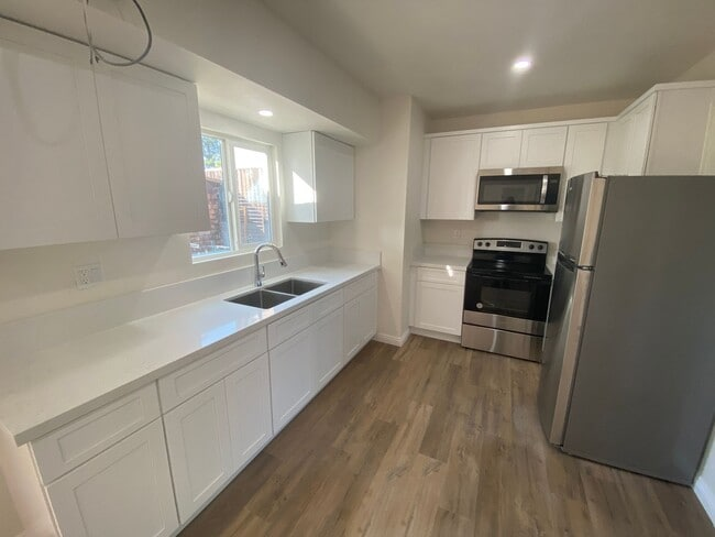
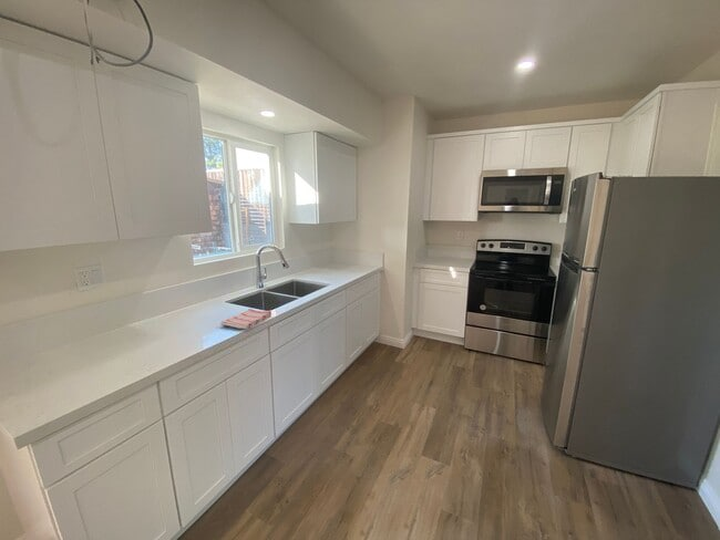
+ dish towel [219,308,272,331]
